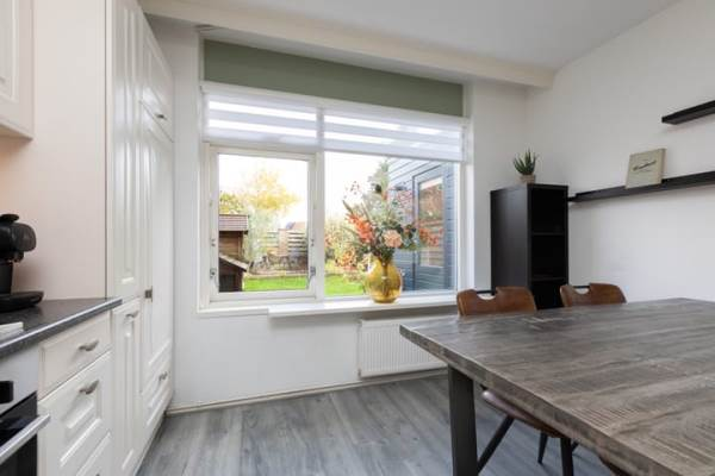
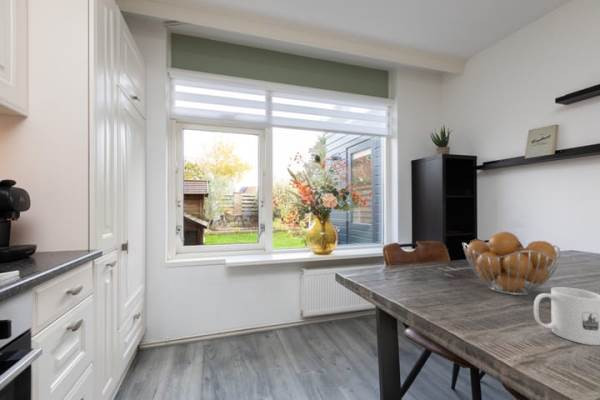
+ mug [533,286,600,346]
+ fruit basket [461,231,562,296]
